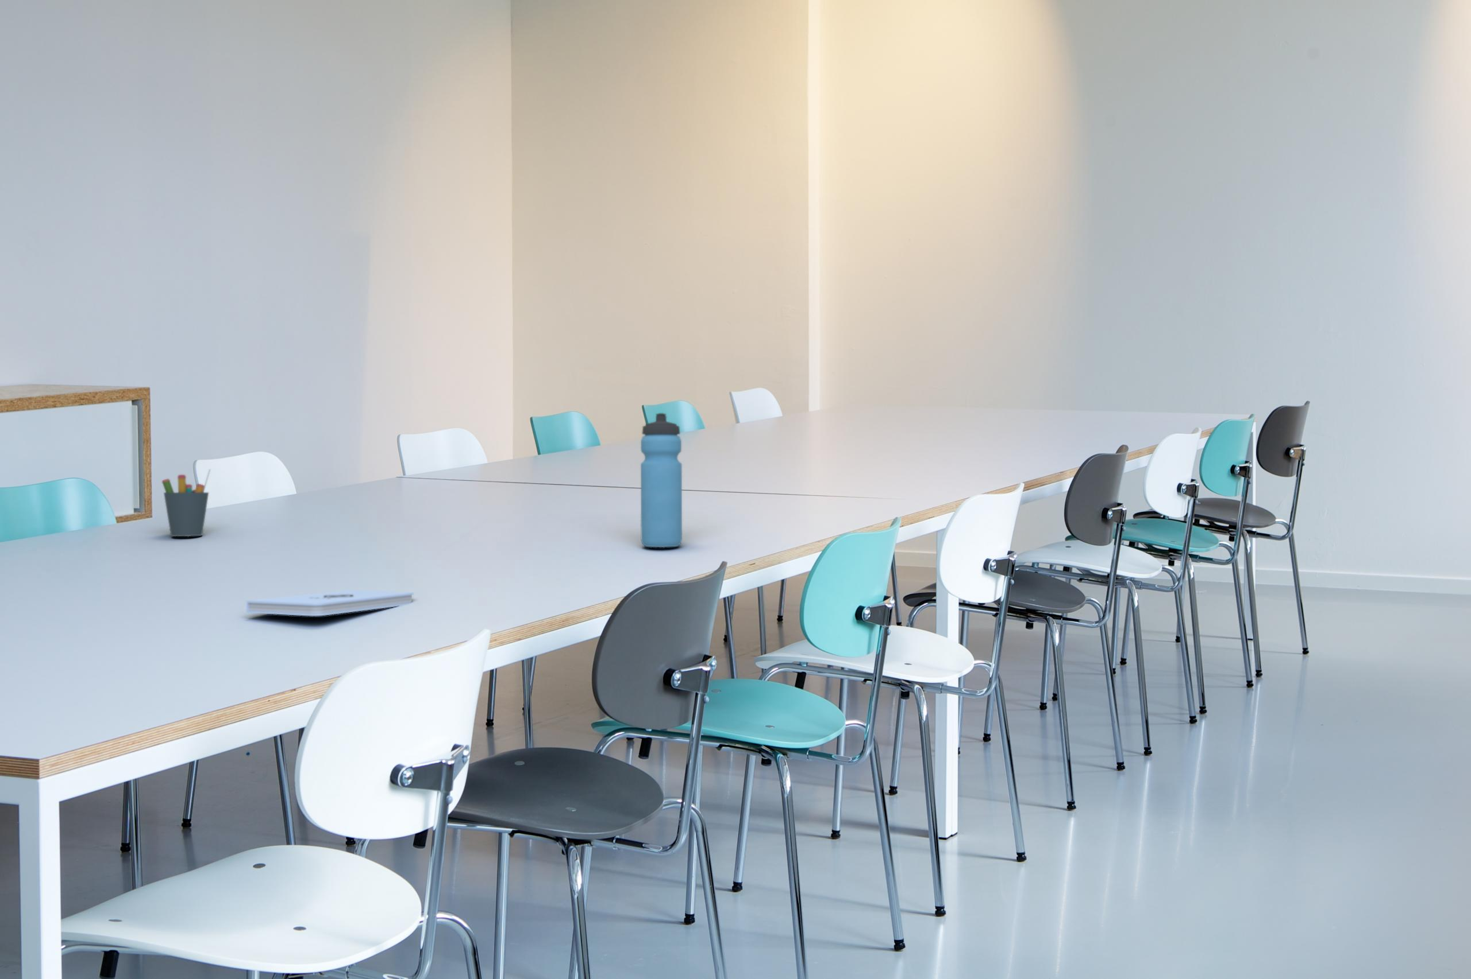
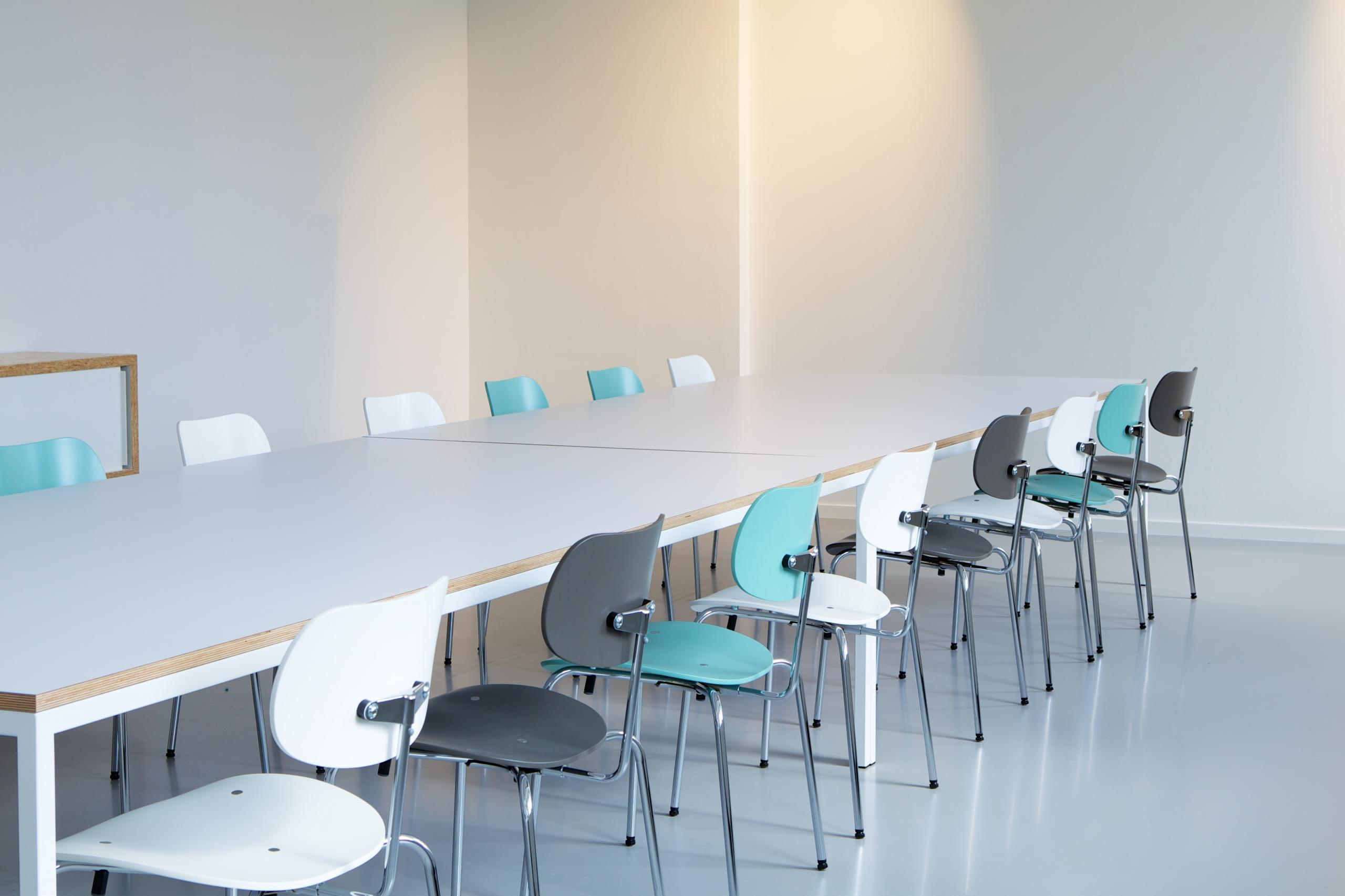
- water bottle [640,413,682,549]
- pen holder [162,469,211,538]
- notepad [246,589,413,616]
